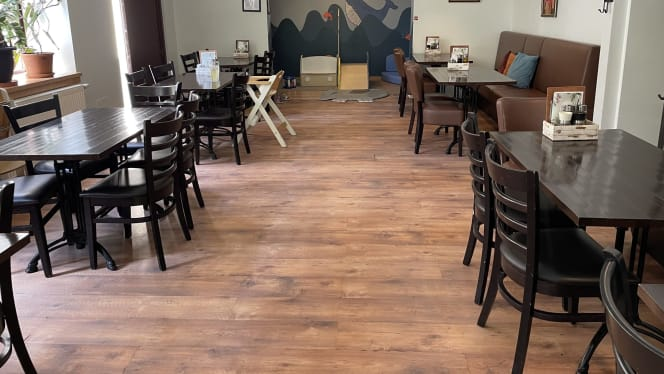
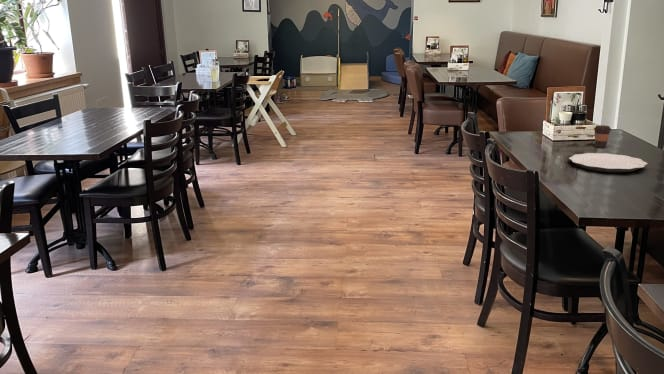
+ coffee cup [593,124,612,149]
+ plate [568,152,648,173]
